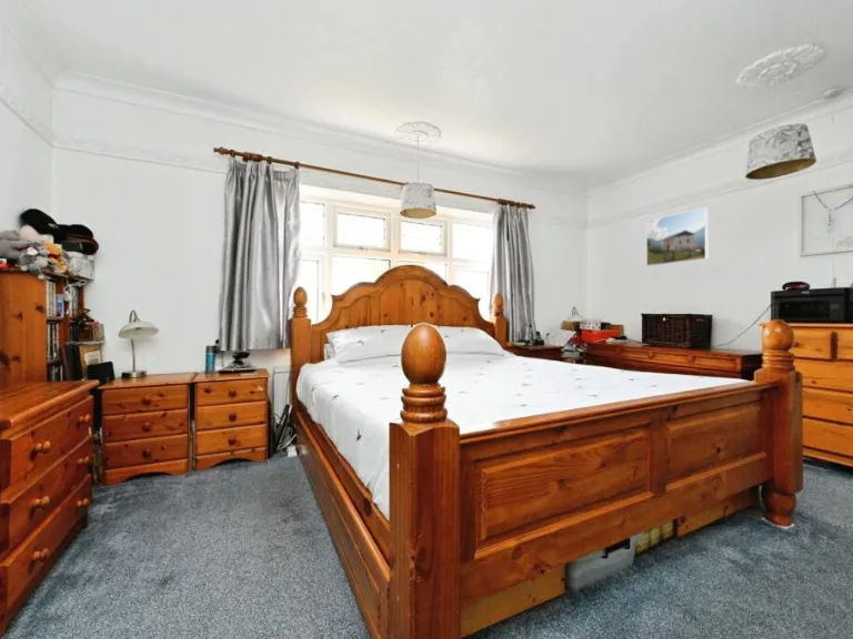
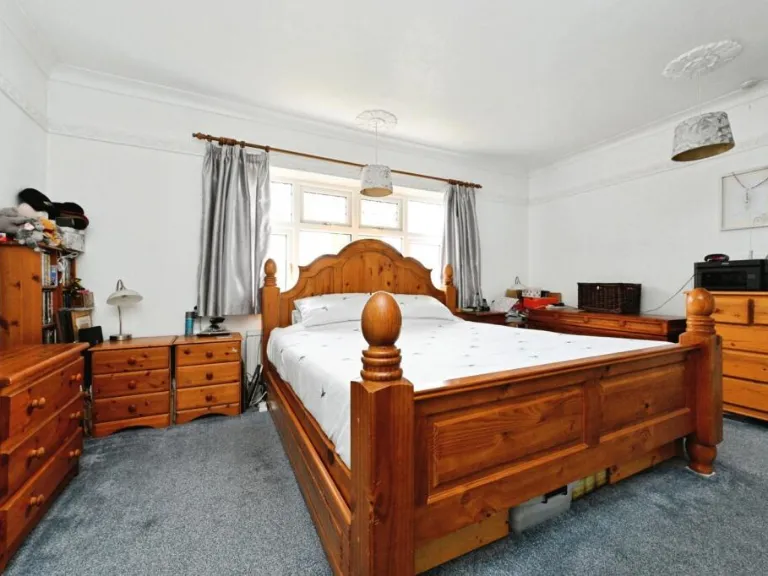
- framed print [645,206,709,267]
